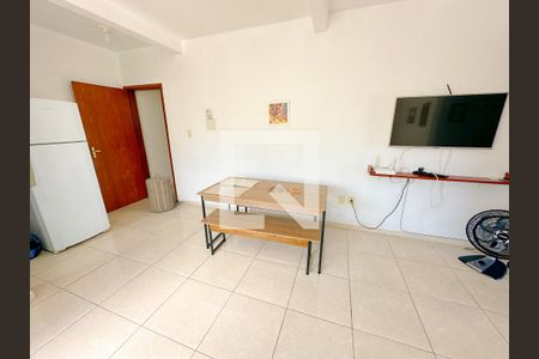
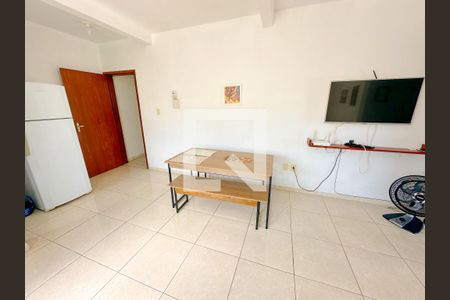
- laundry hamper [145,174,176,213]
